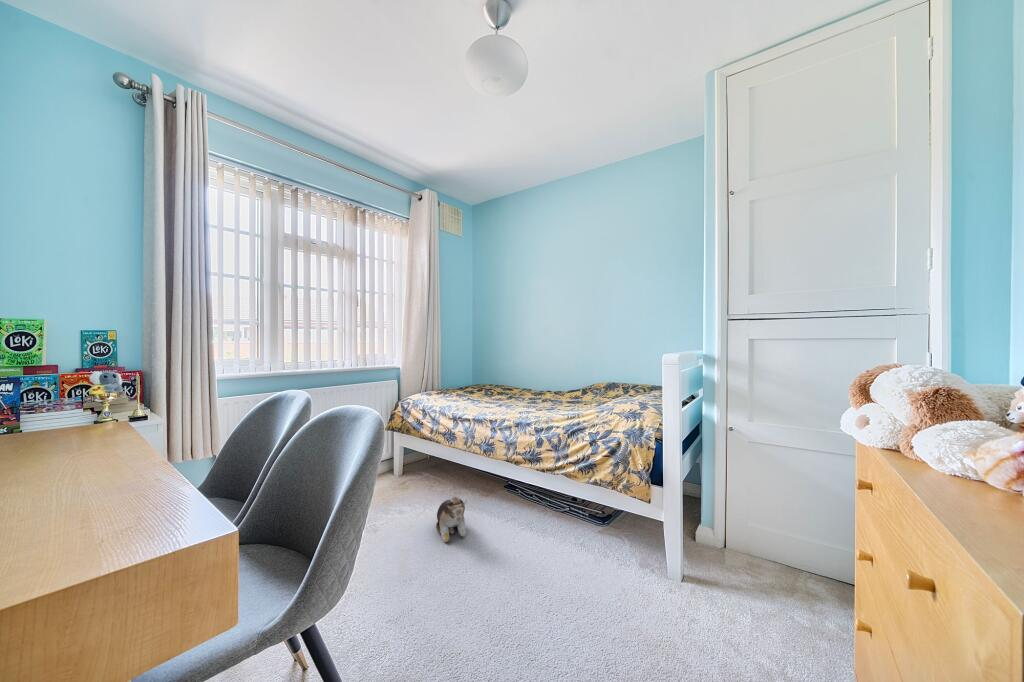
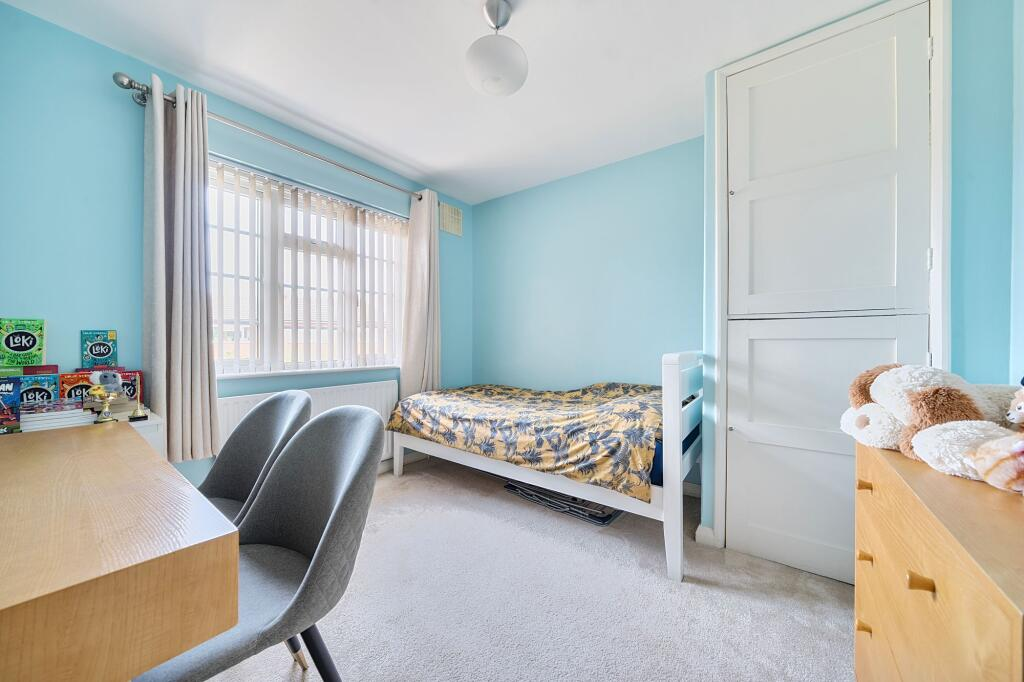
- plush toy [435,496,468,543]
